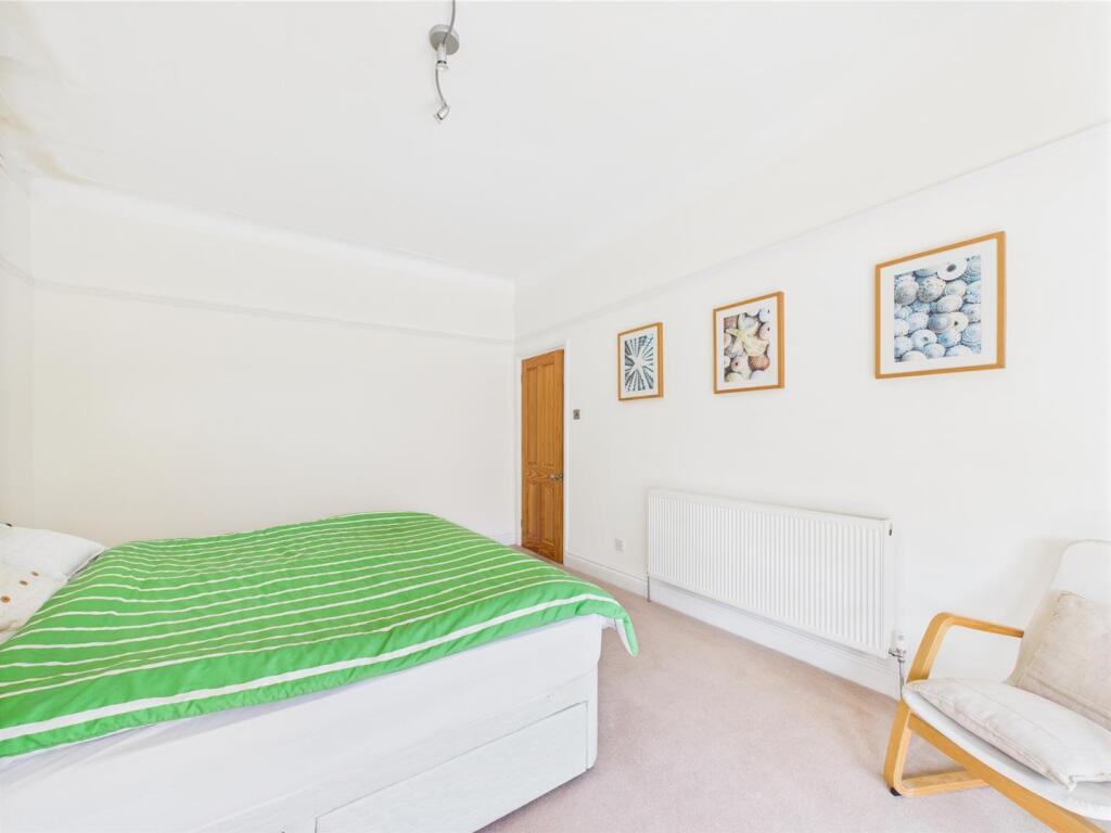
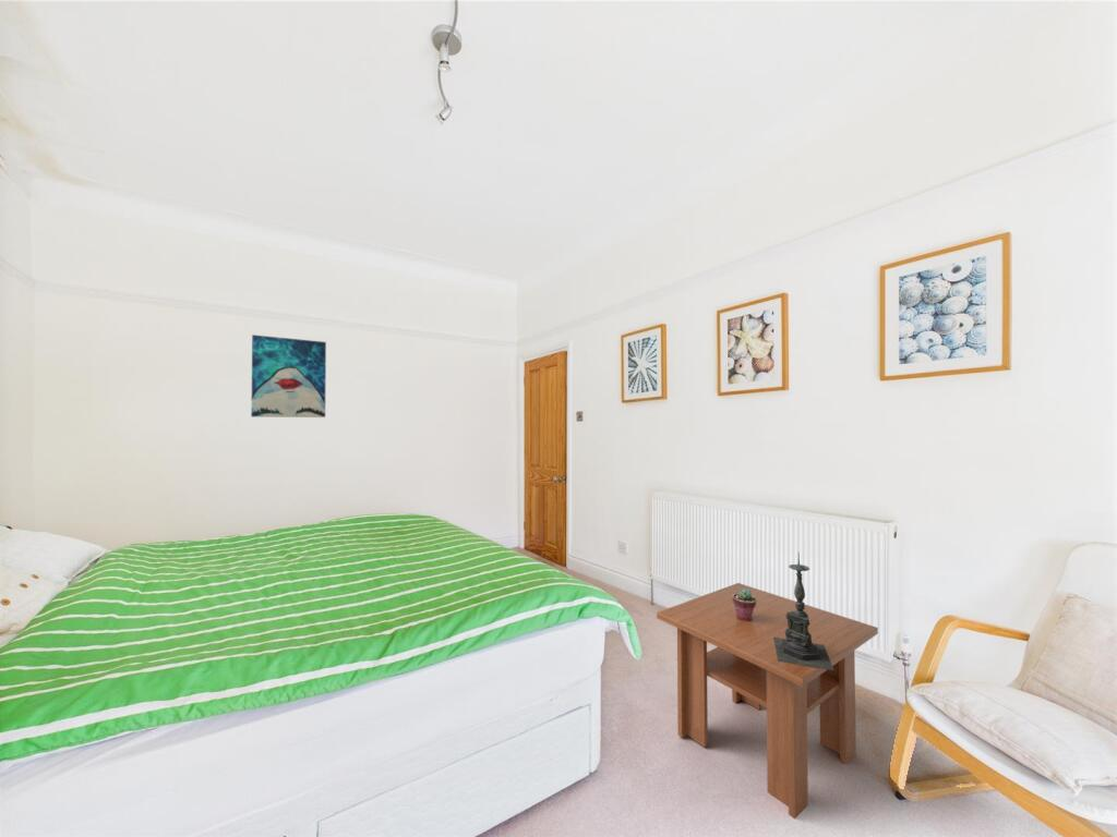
+ potted succulent [733,590,756,621]
+ wall art [250,333,327,418]
+ coffee table [656,582,879,820]
+ candle holder [773,550,834,670]
